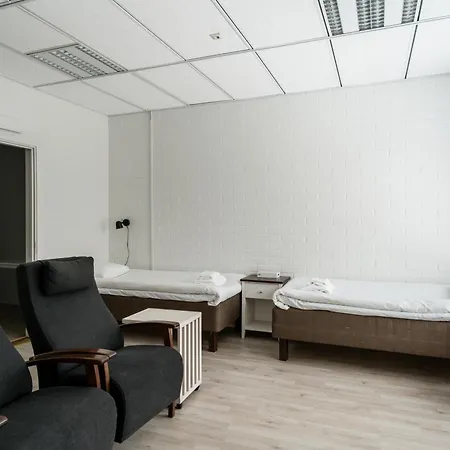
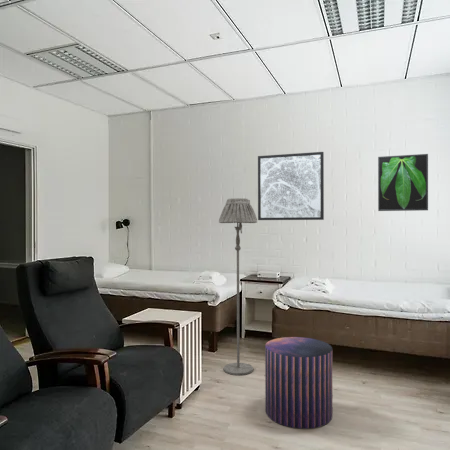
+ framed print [377,153,429,212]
+ wall art [257,151,325,221]
+ stool [264,336,333,430]
+ floor lamp [218,197,258,376]
